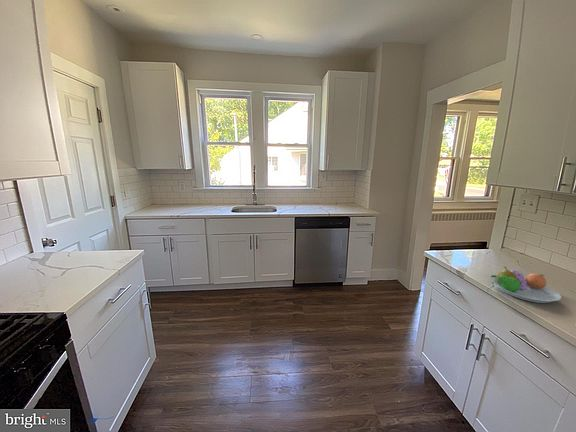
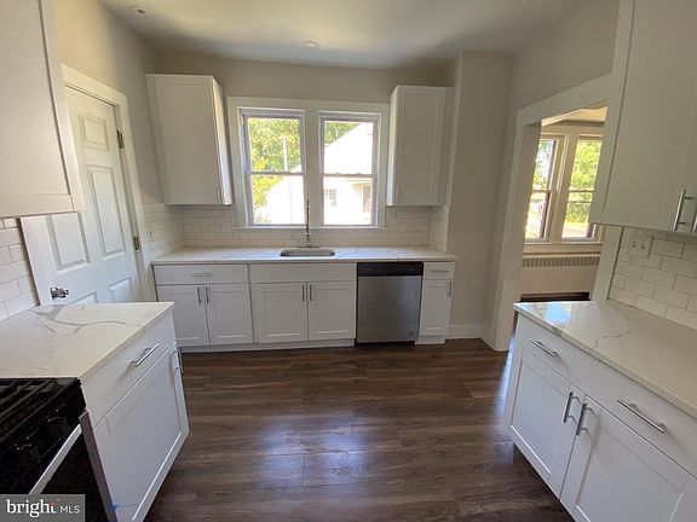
- fruit bowl [490,266,562,304]
